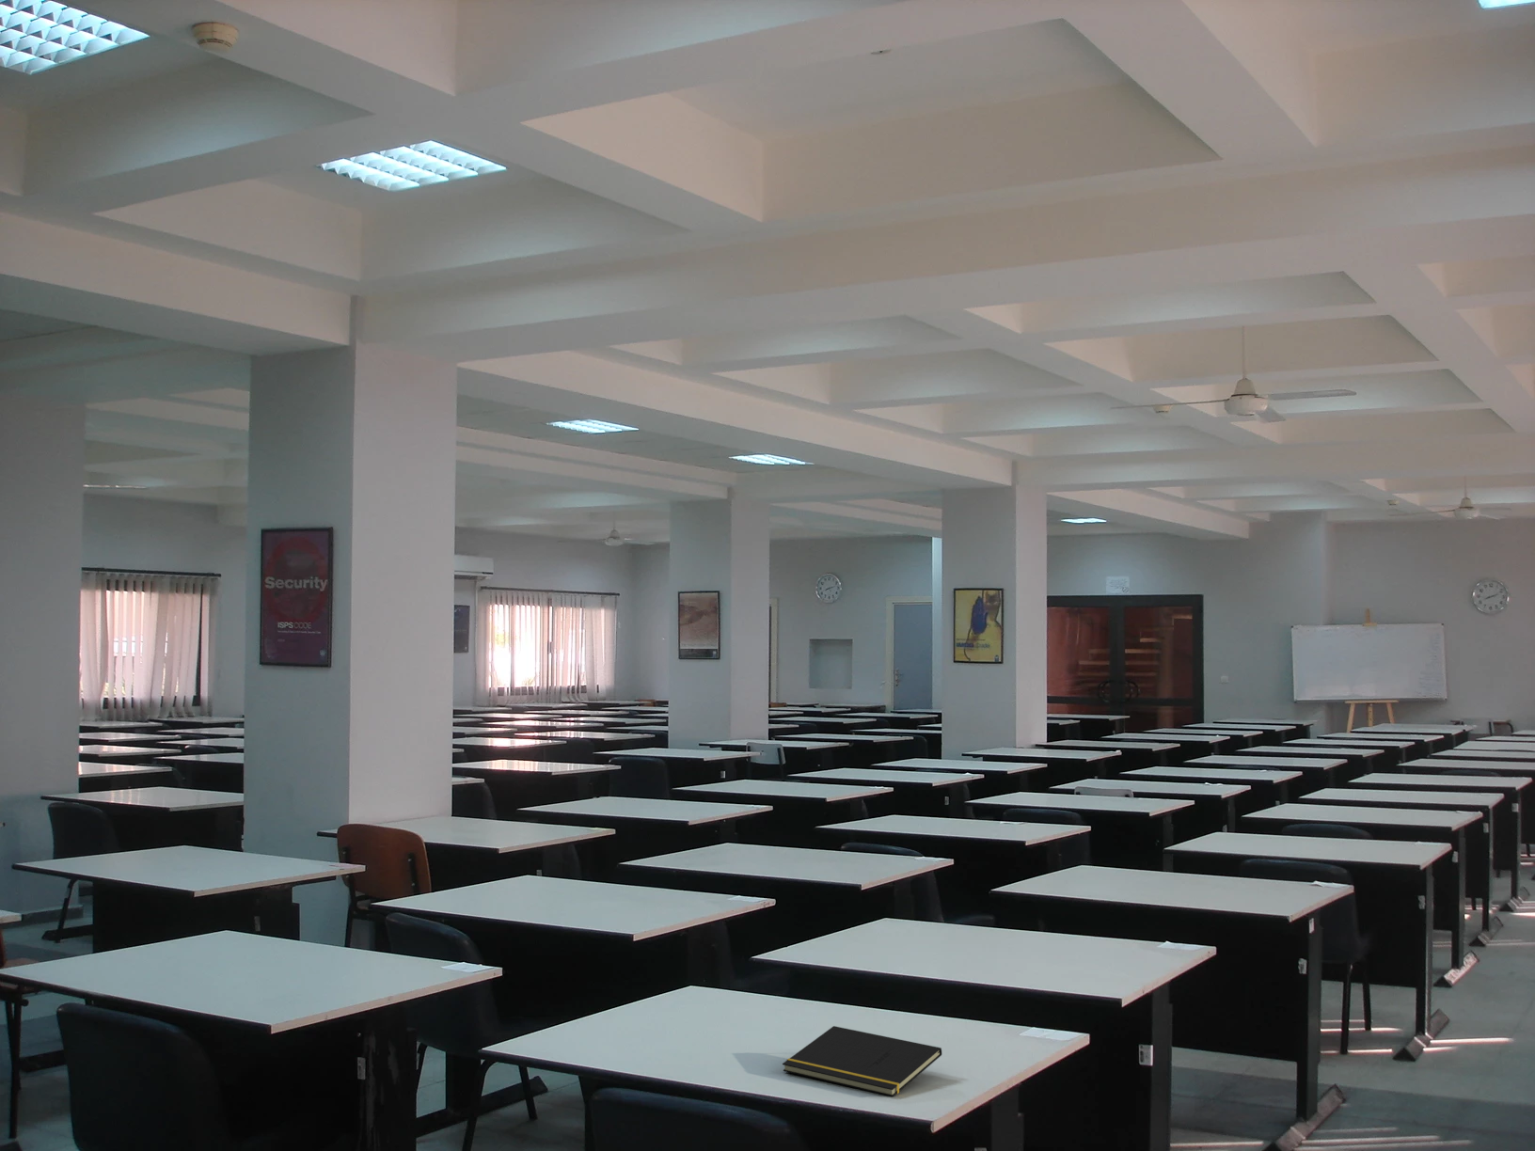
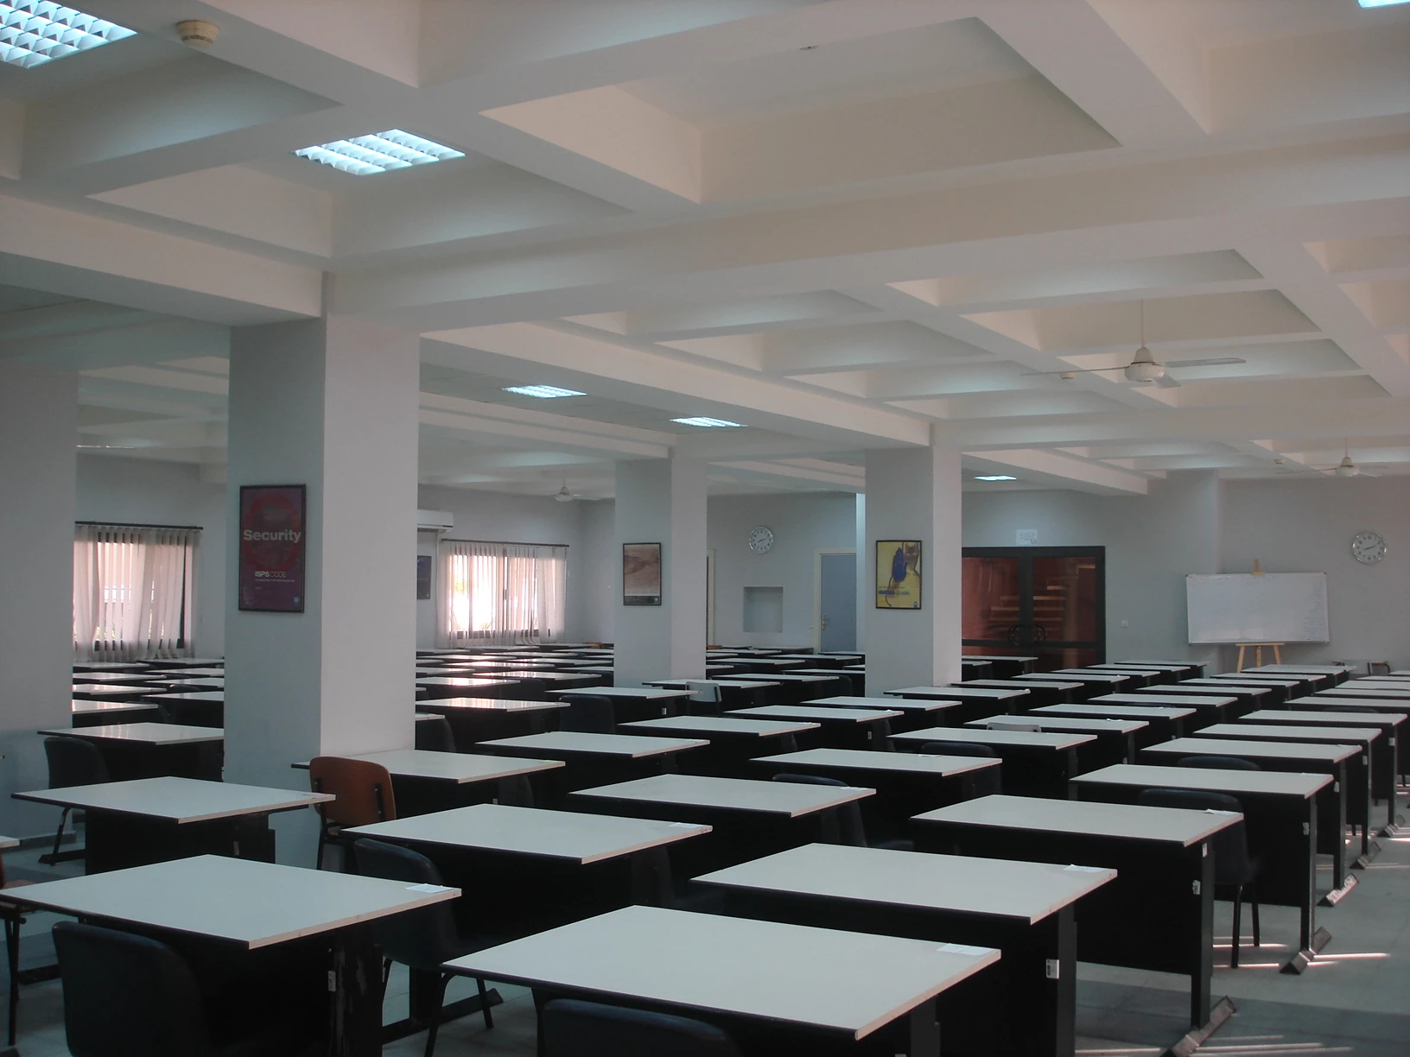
- notepad [782,1025,943,1098]
